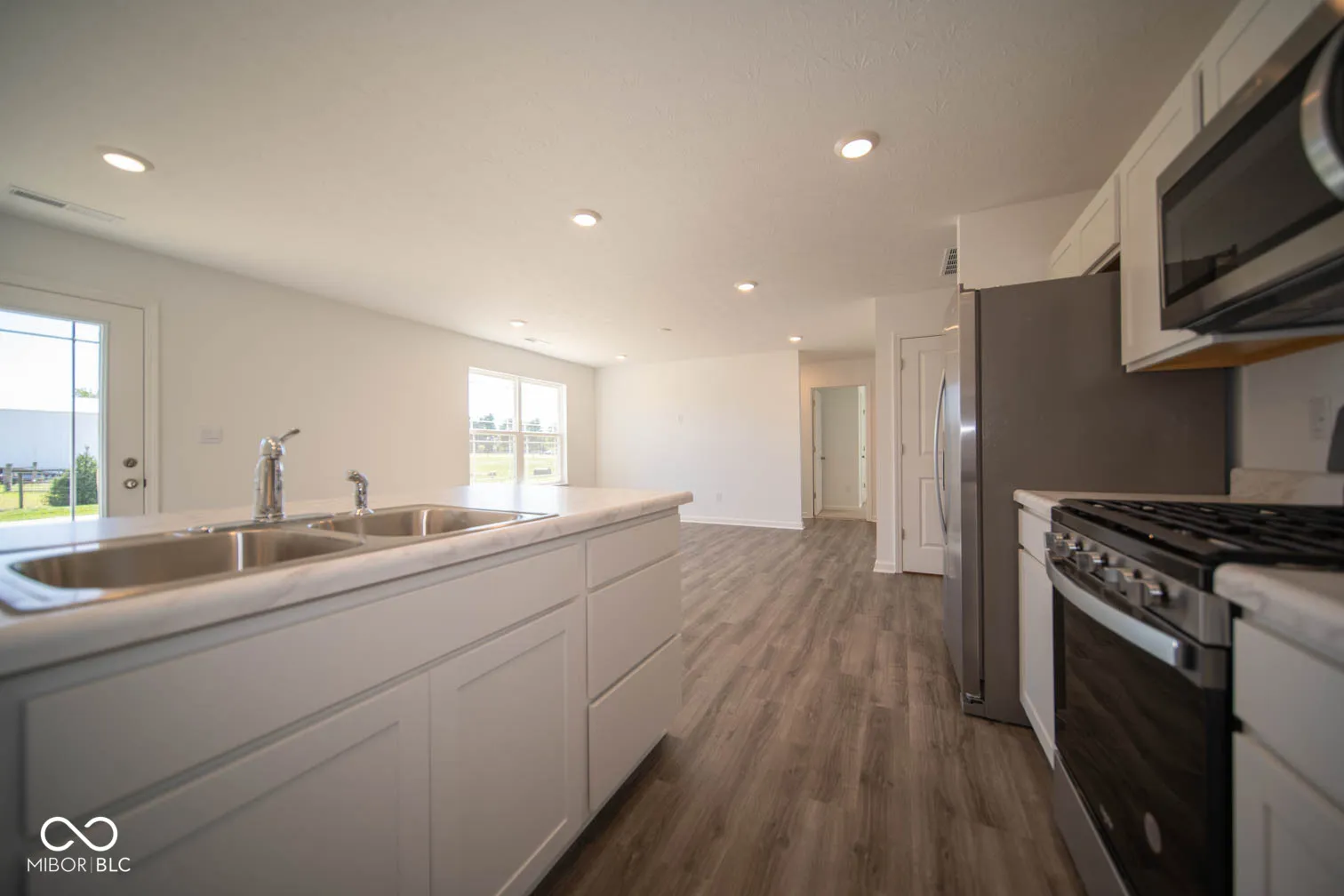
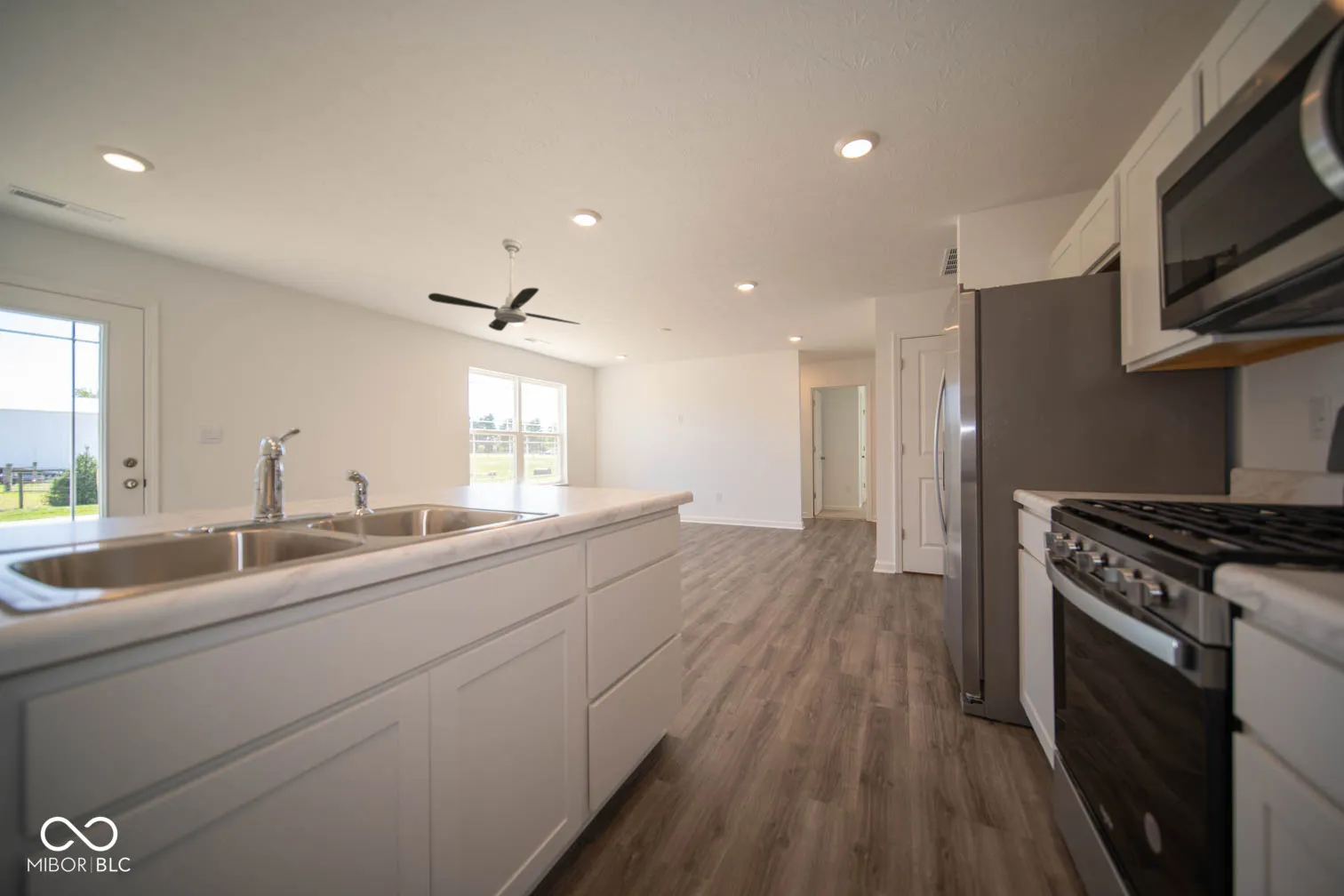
+ ceiling fan [428,237,581,332]
